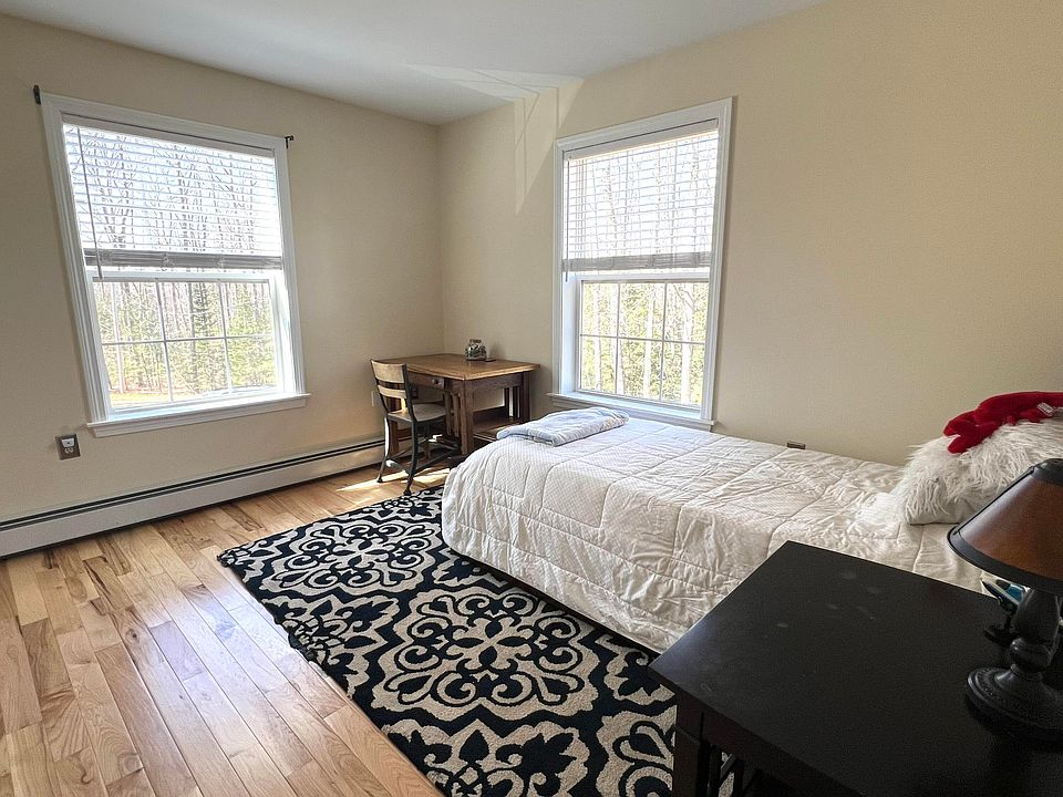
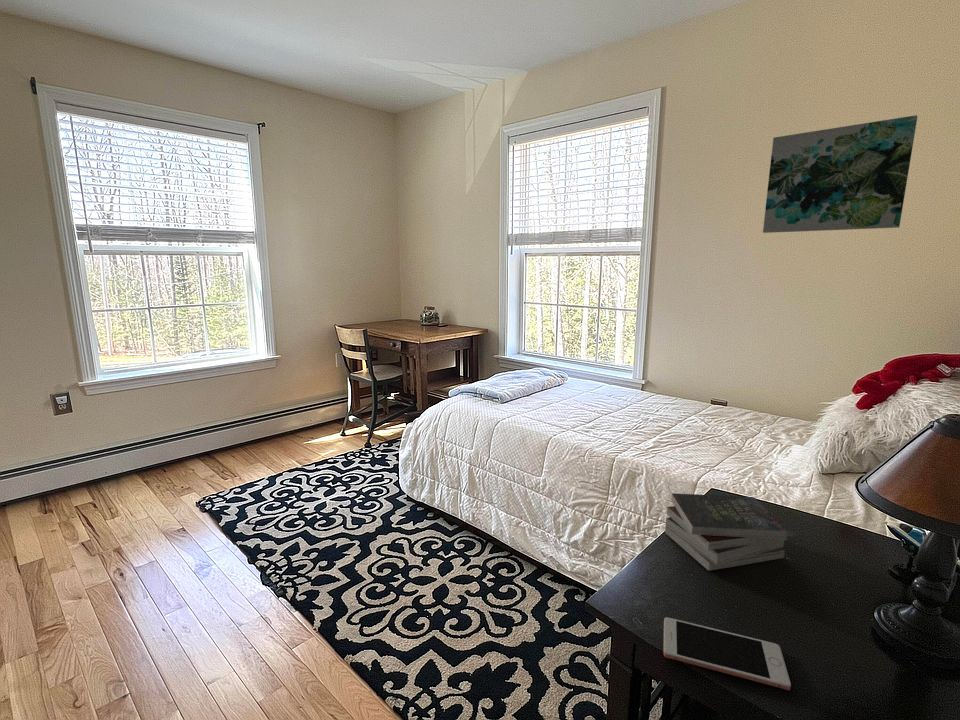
+ cell phone [662,617,792,691]
+ wall art [762,114,918,234]
+ book [664,492,789,572]
